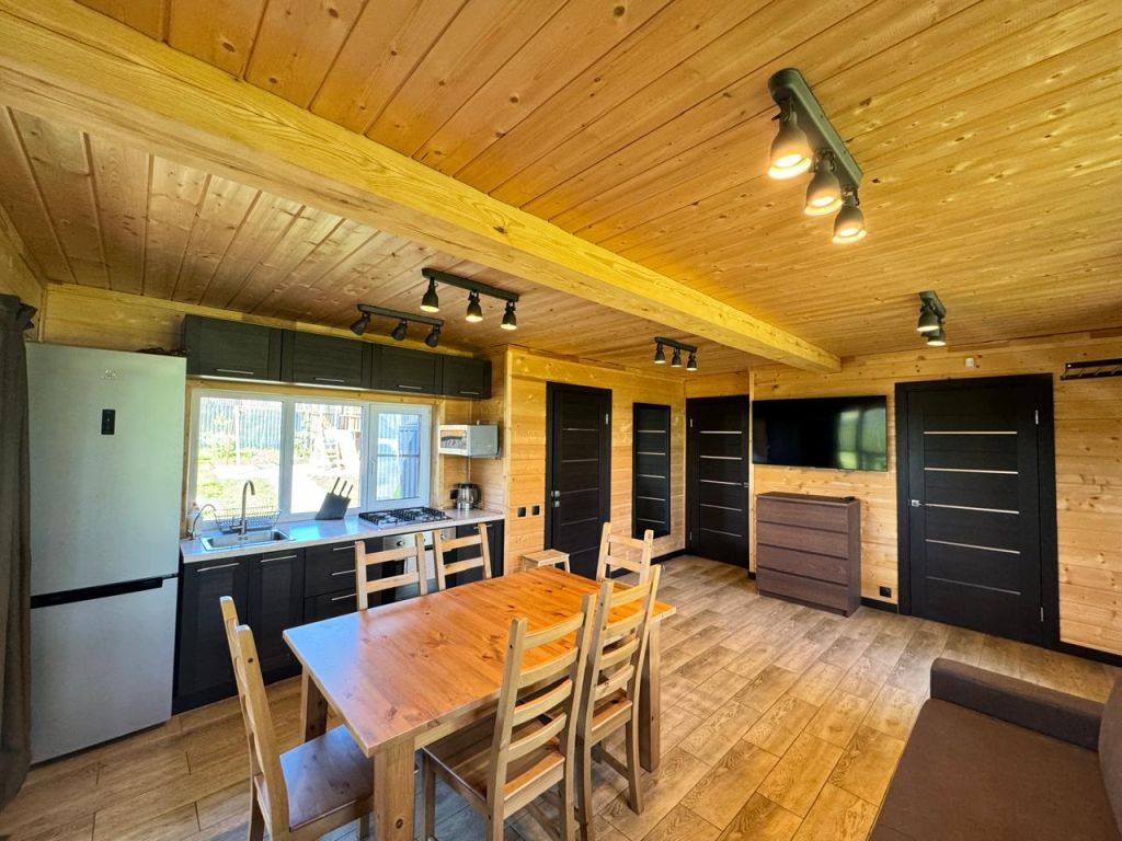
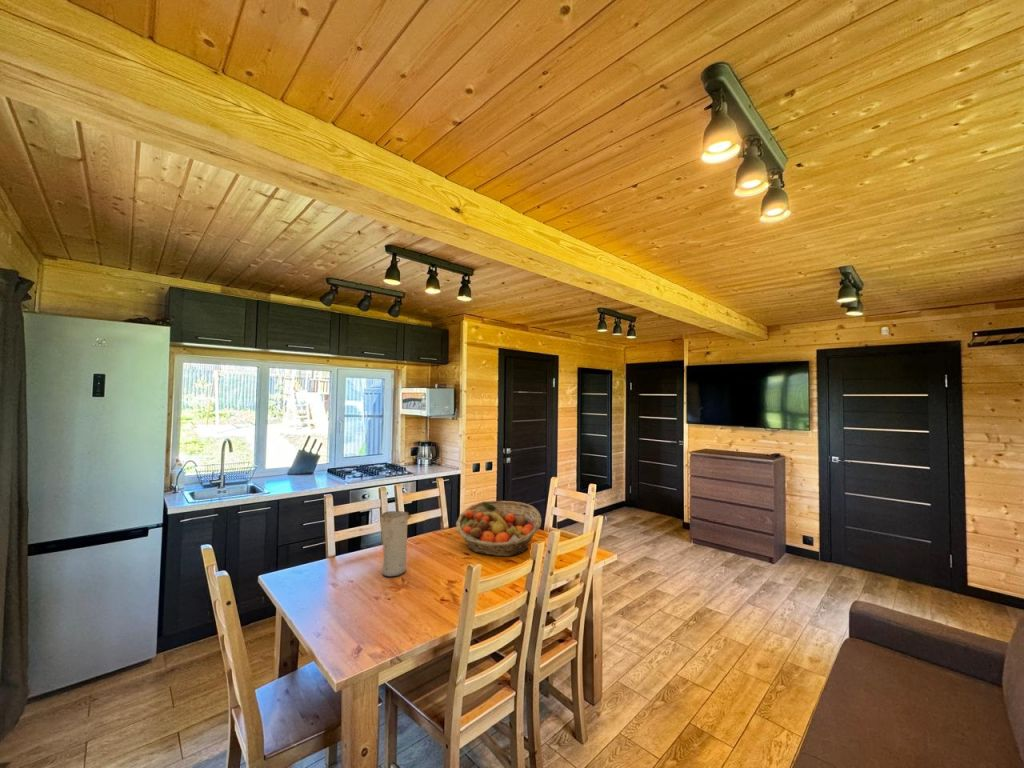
+ vase [379,510,410,578]
+ fruit basket [455,500,542,557]
